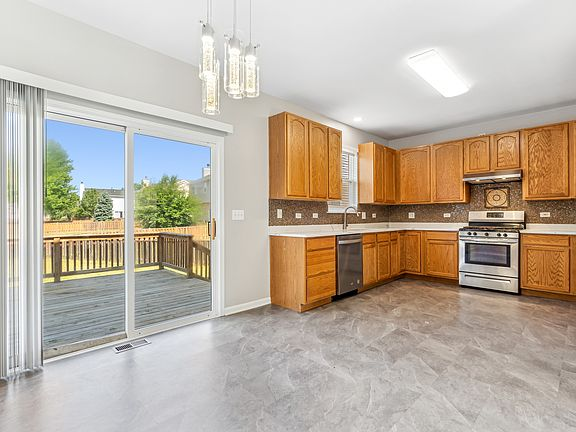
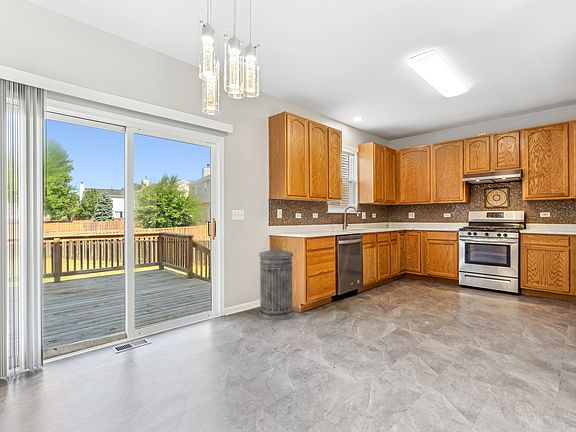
+ trash can [258,246,295,321]
